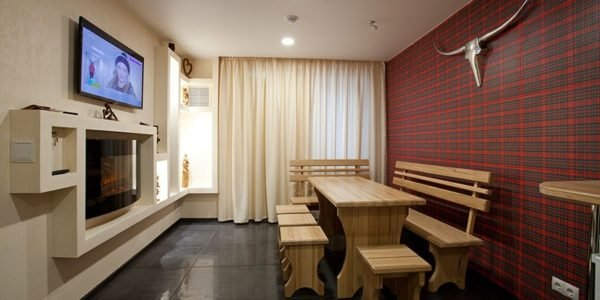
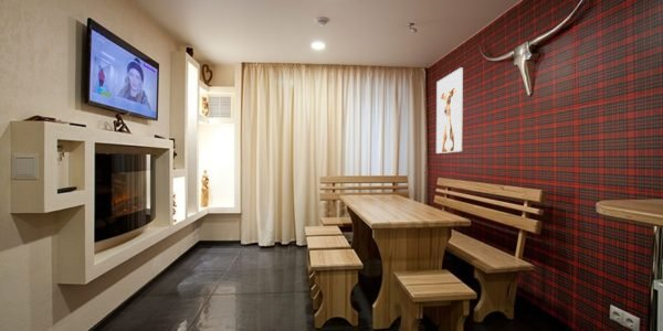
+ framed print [435,66,464,154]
